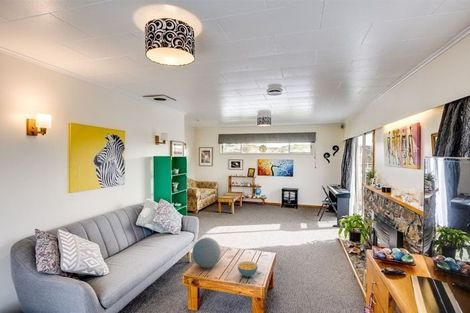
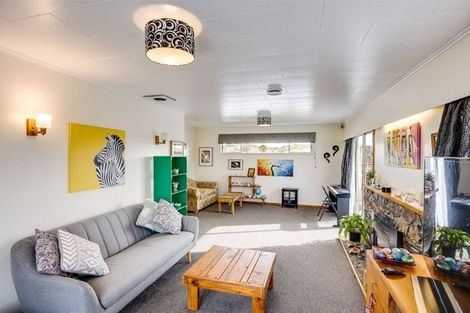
- cereal bowl [237,260,259,278]
- decorative orb [191,237,222,269]
